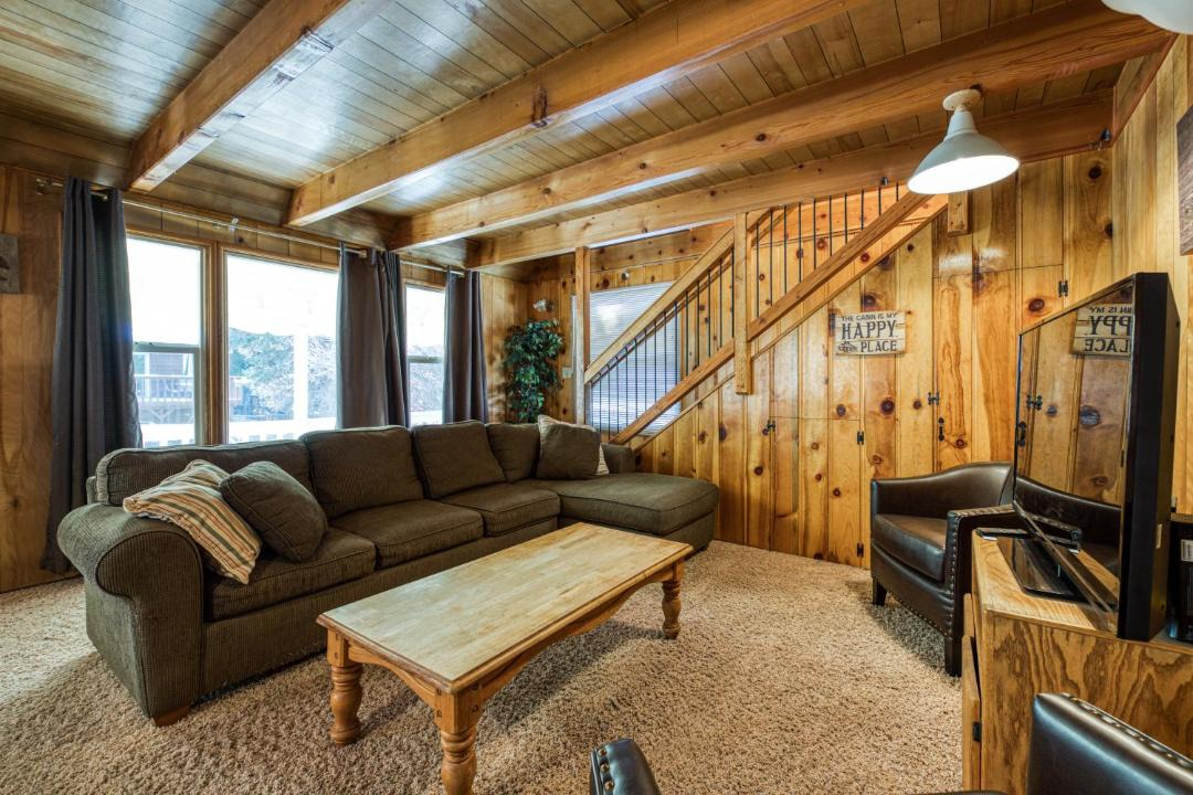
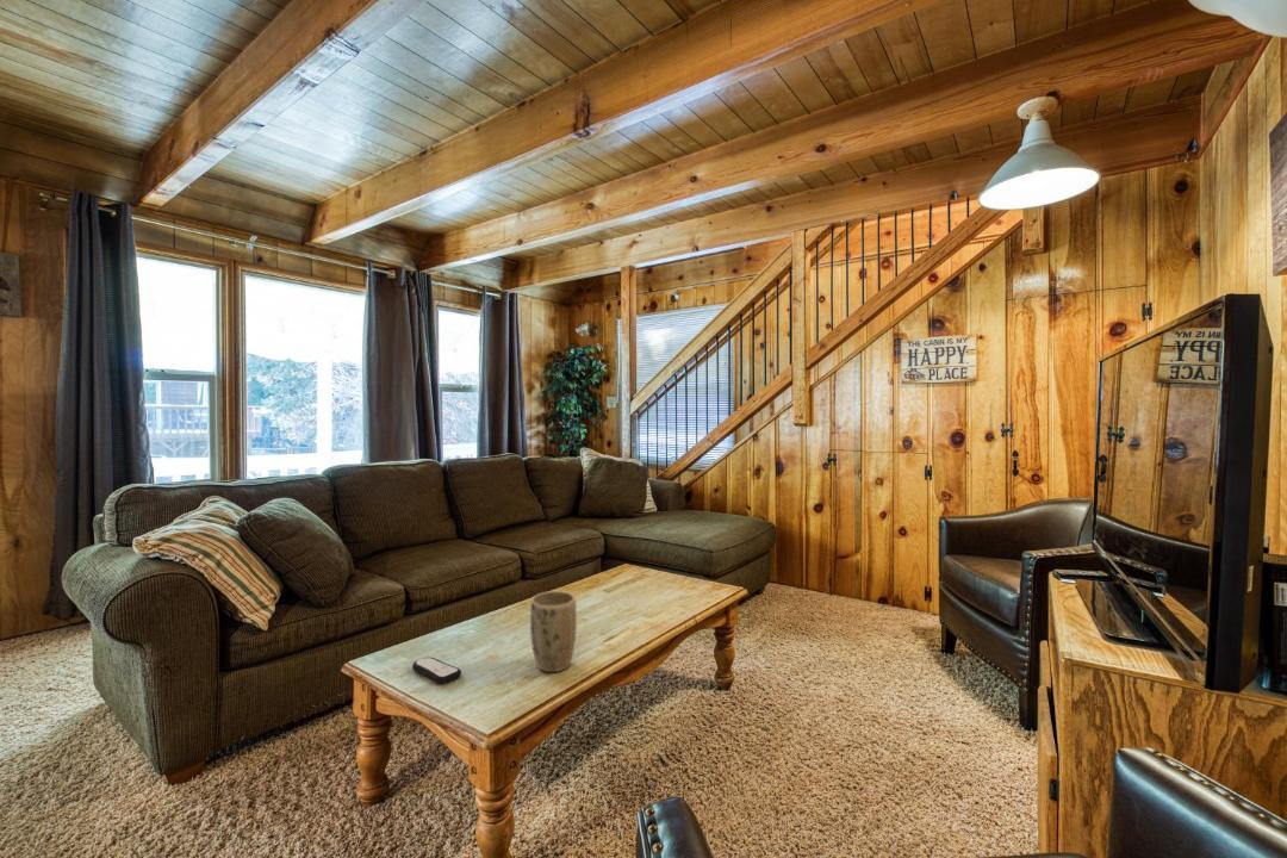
+ plant pot [529,590,578,673]
+ remote control [411,657,462,685]
